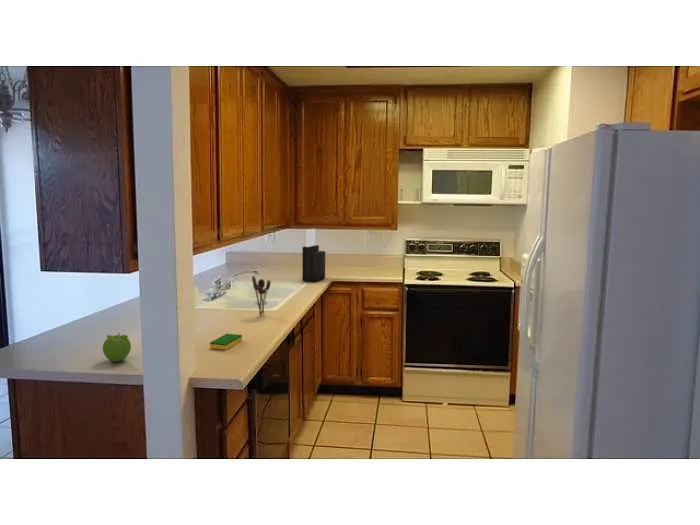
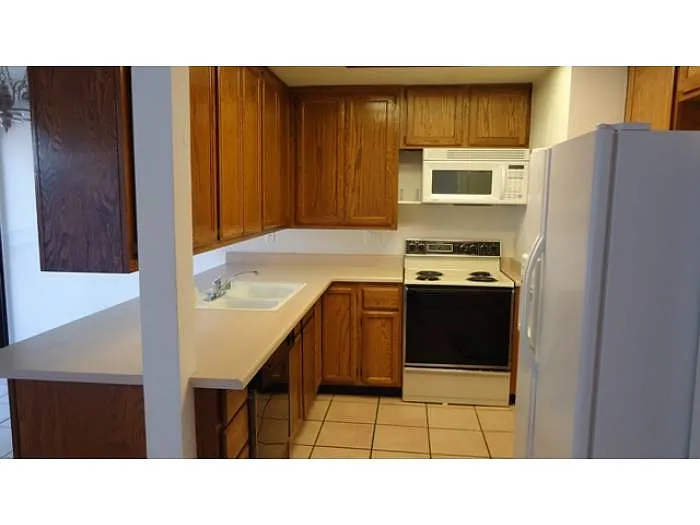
- knife block [301,228,326,283]
- utensil holder [251,275,272,317]
- fruit [102,332,132,363]
- dish sponge [209,333,243,351]
